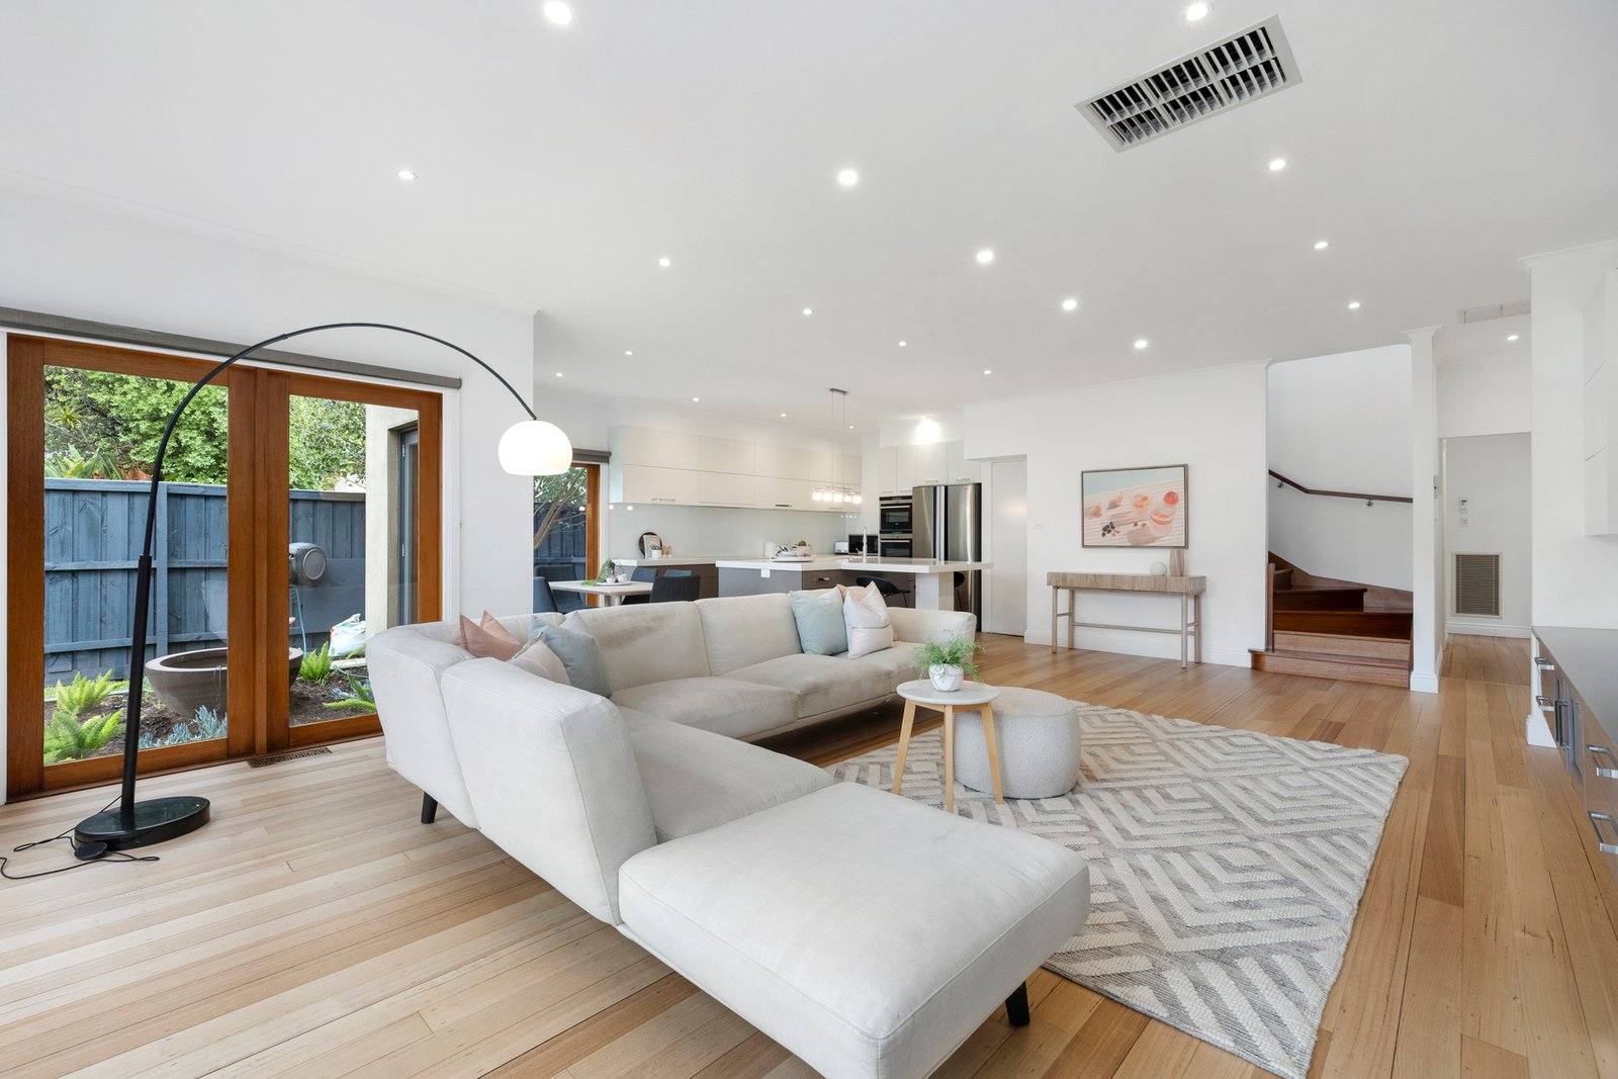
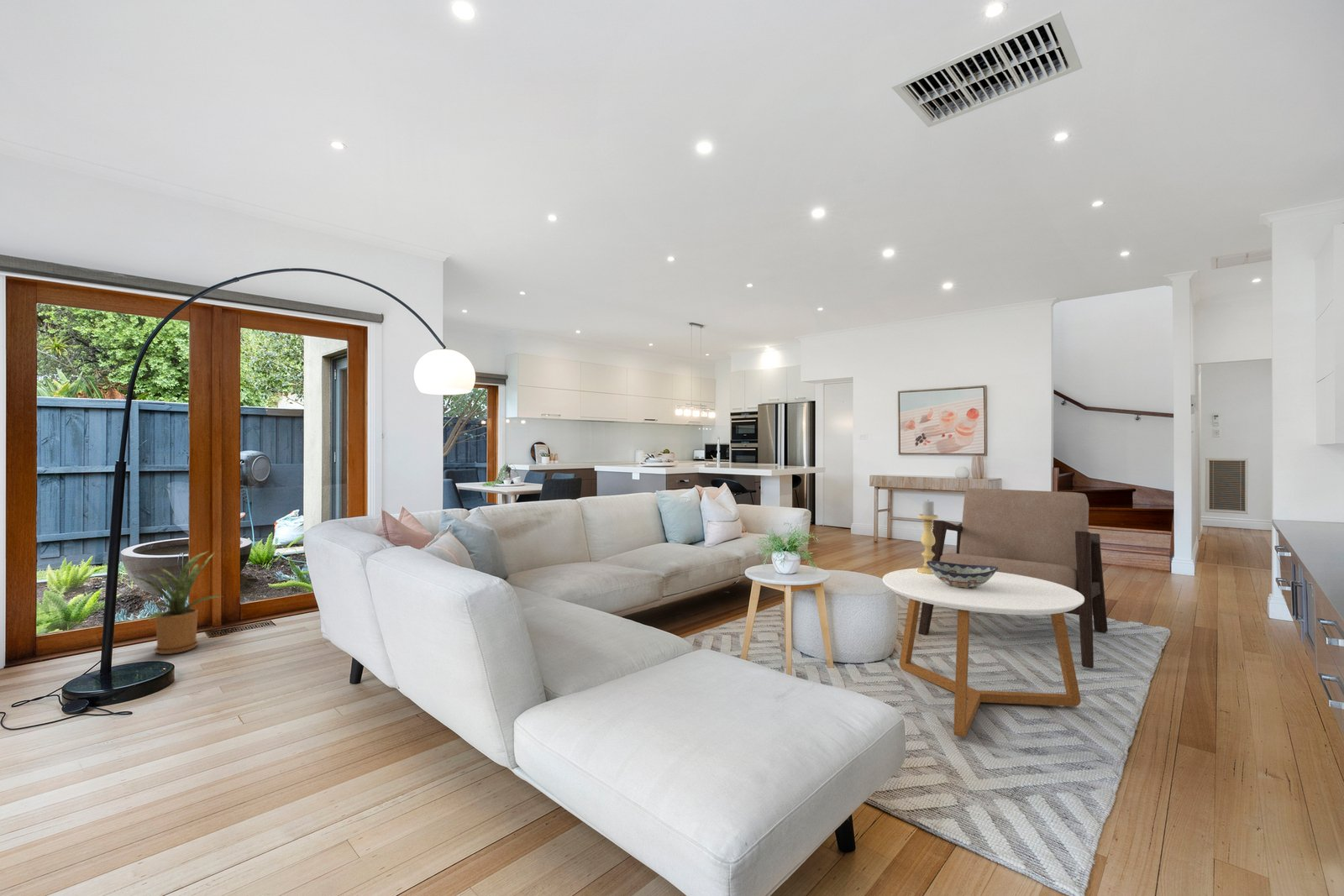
+ house plant [133,550,223,655]
+ coffee table [882,567,1084,738]
+ armchair [917,488,1109,669]
+ candle holder [917,500,939,574]
+ decorative bowl [926,561,998,588]
